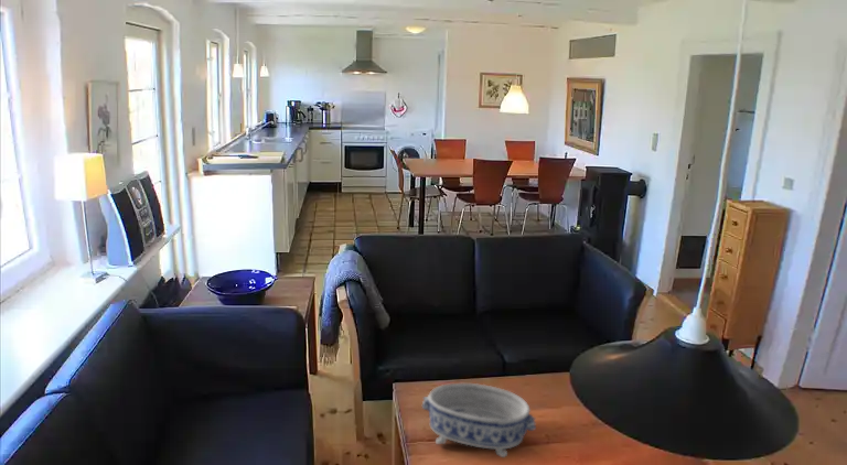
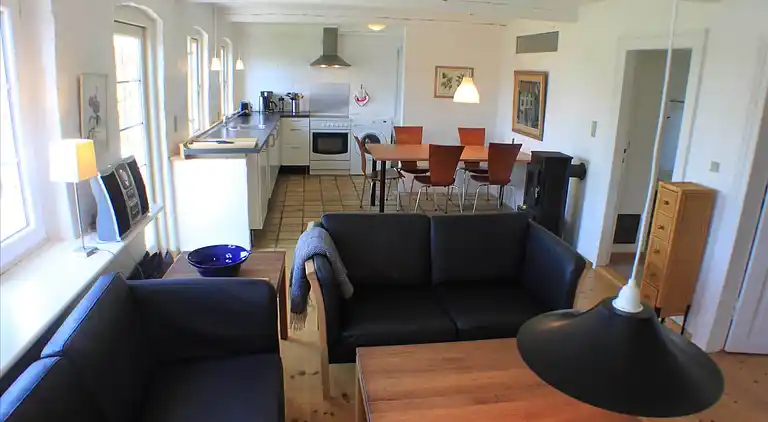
- decorative bowl [421,382,537,458]
